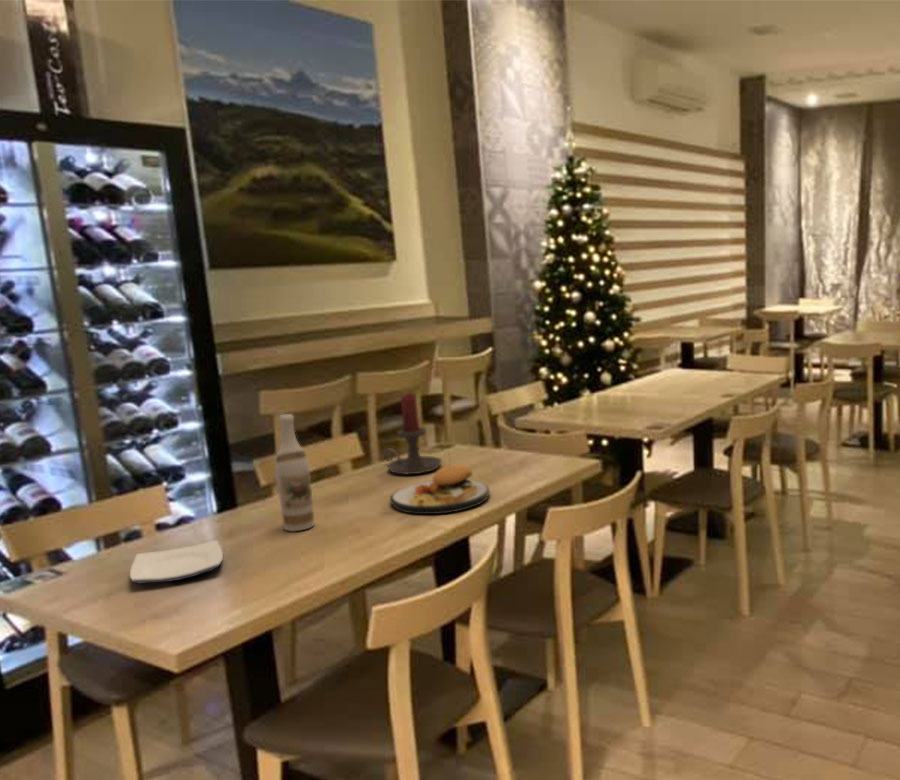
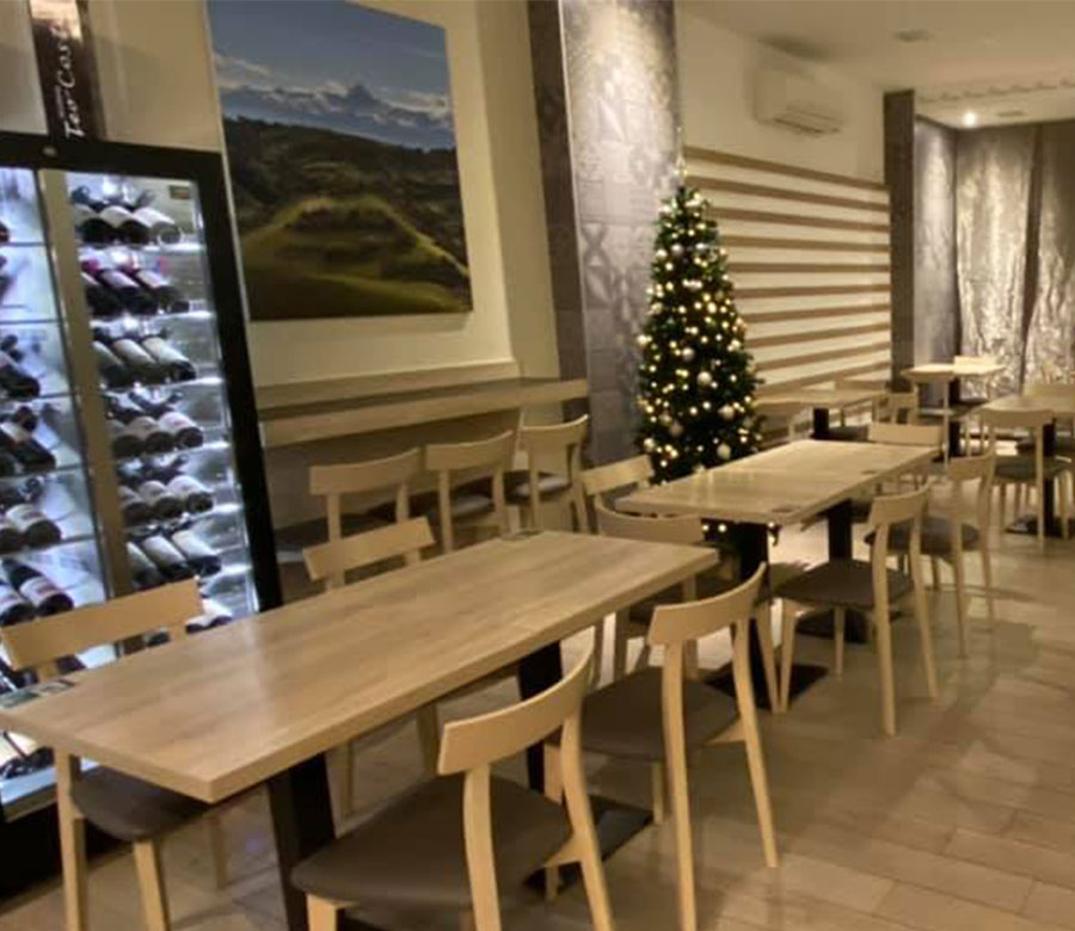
- plate [389,448,491,515]
- wine bottle [274,413,315,532]
- plate [129,539,224,585]
- candle holder [383,392,443,475]
